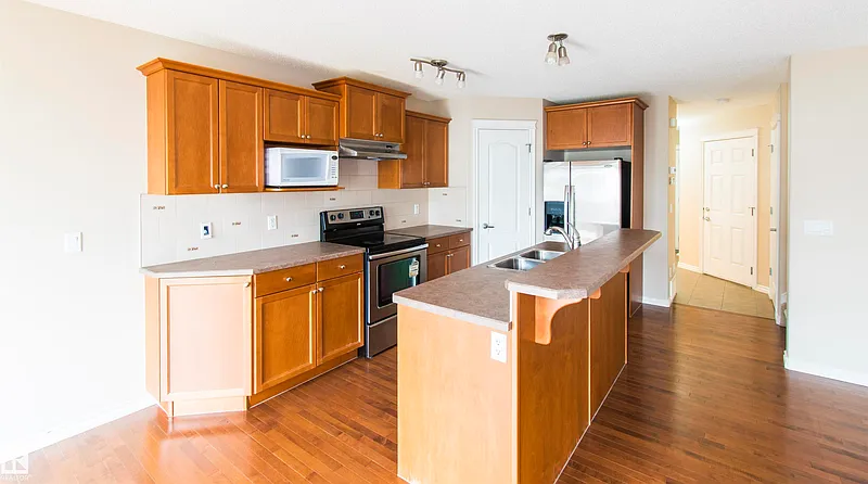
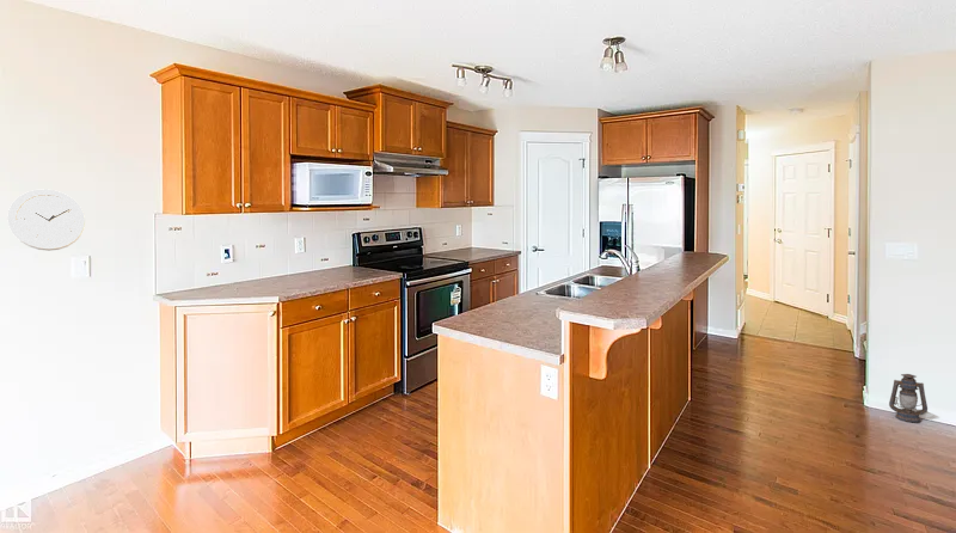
+ lantern [888,373,929,423]
+ wall clock [6,188,86,252]
